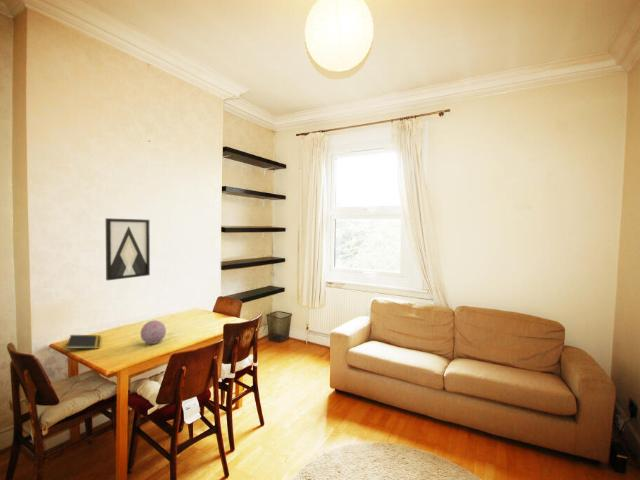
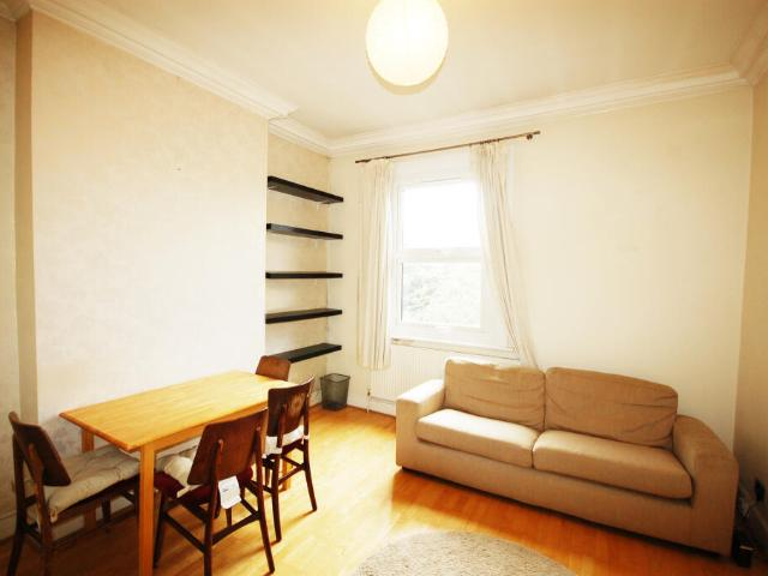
- decorative orb [139,319,167,345]
- notepad [65,334,102,355]
- wall art [105,217,151,281]
